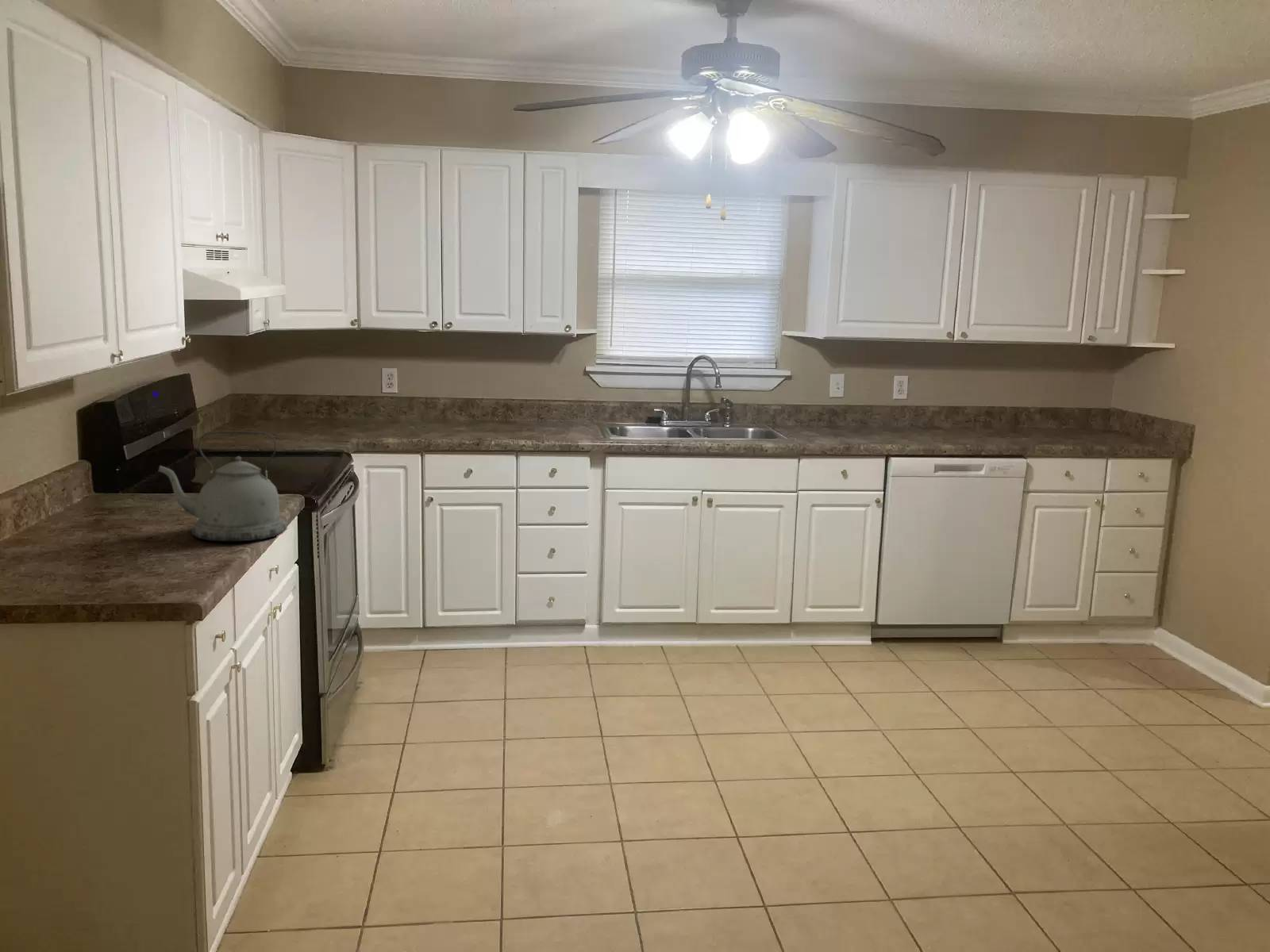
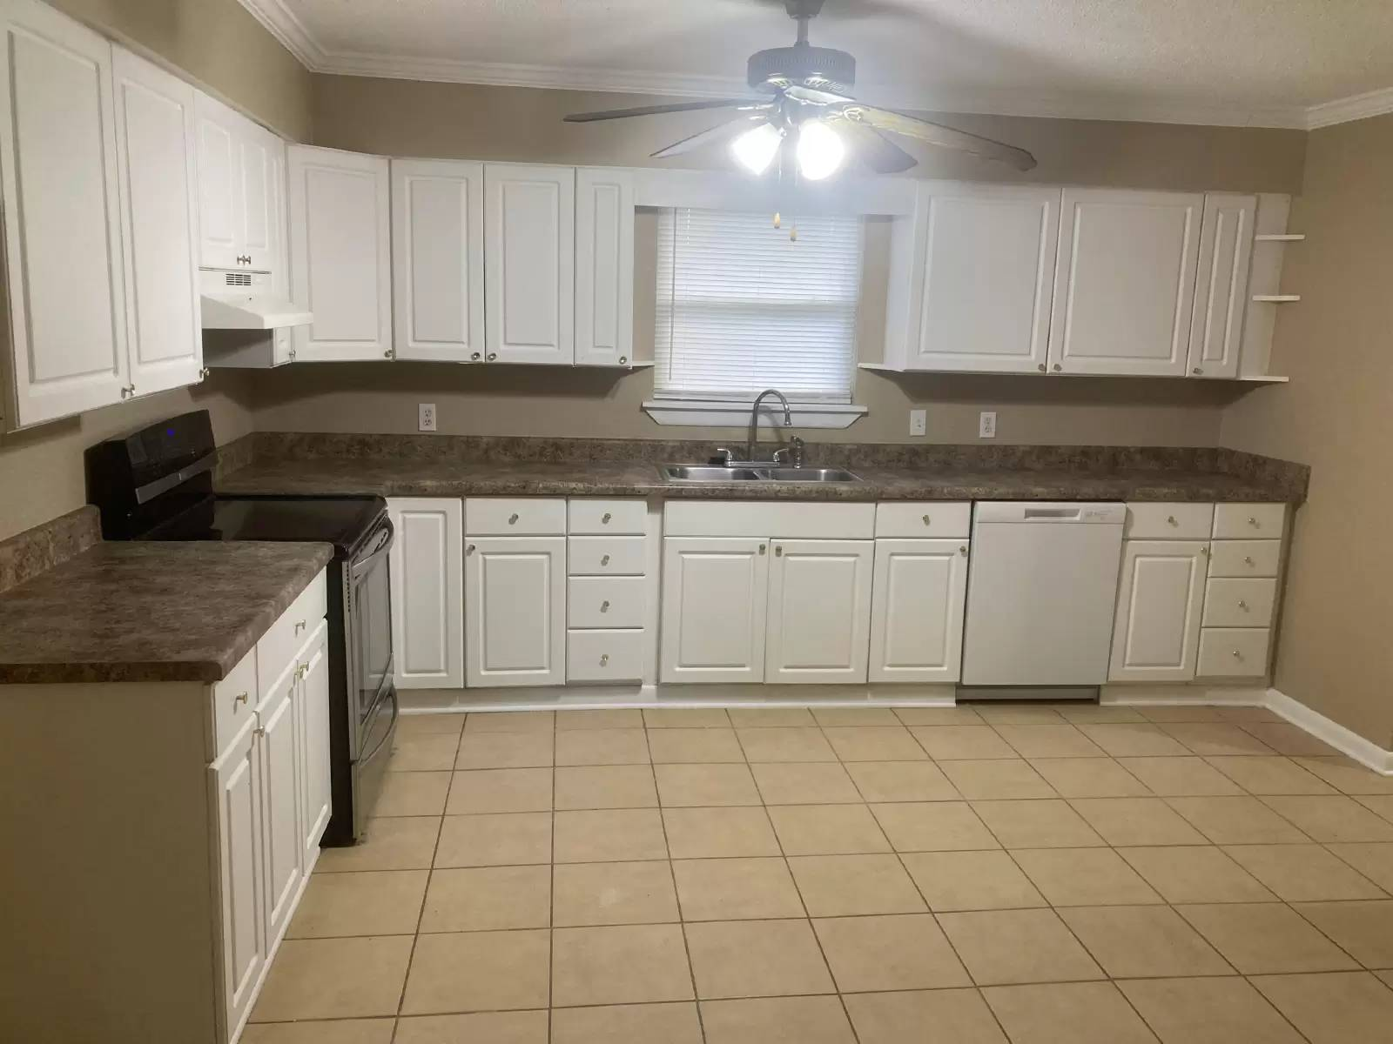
- kettle [157,431,288,542]
